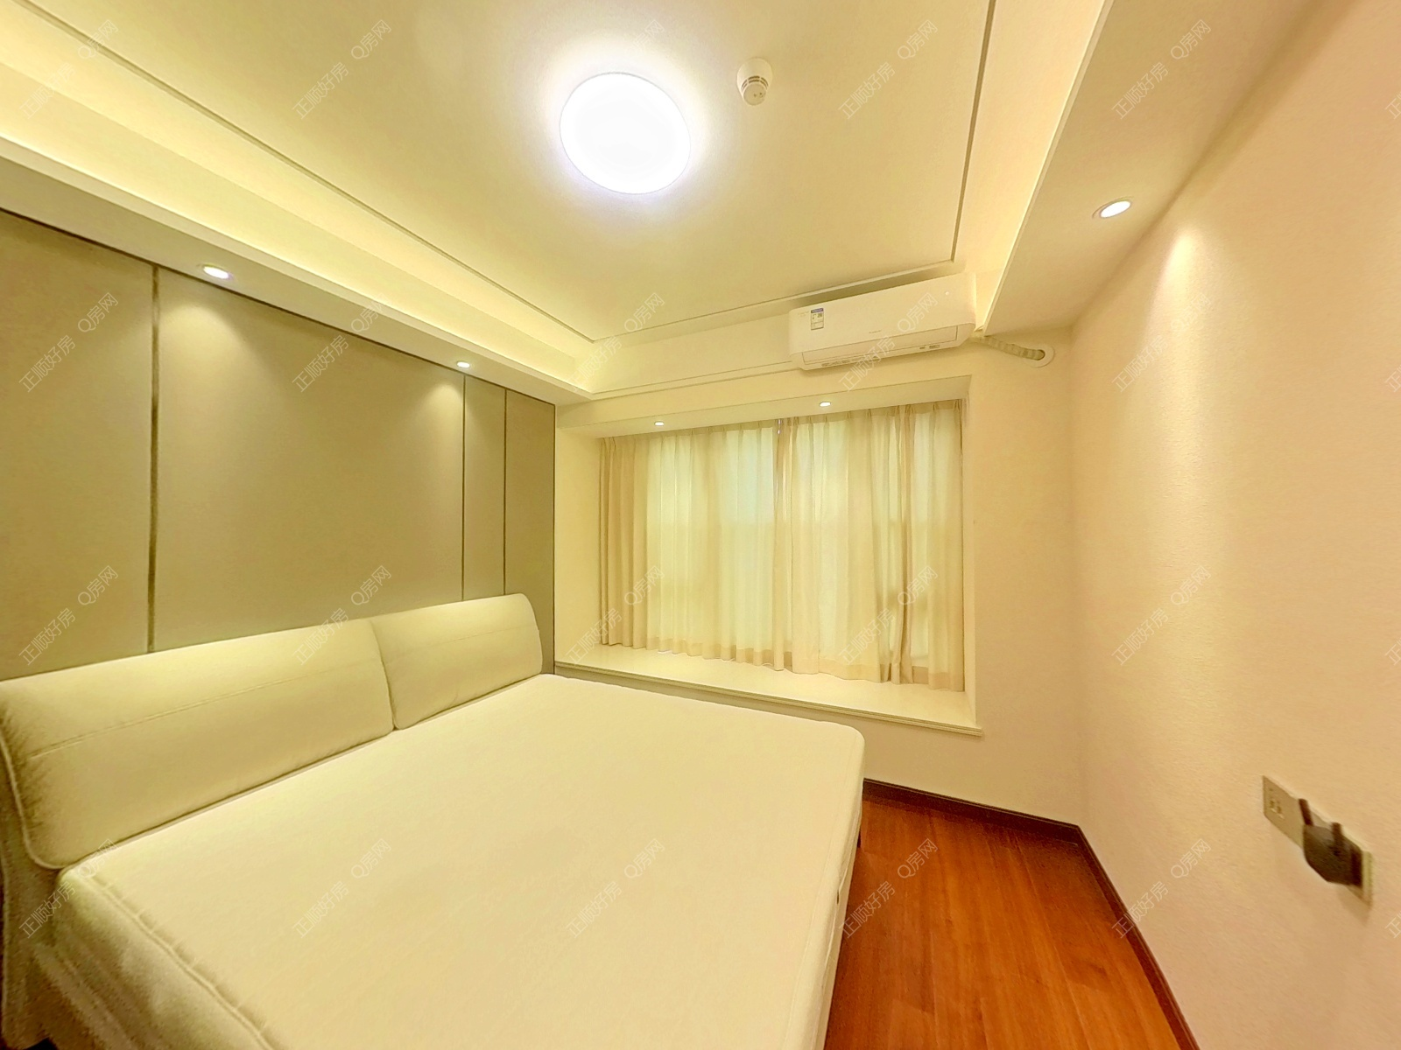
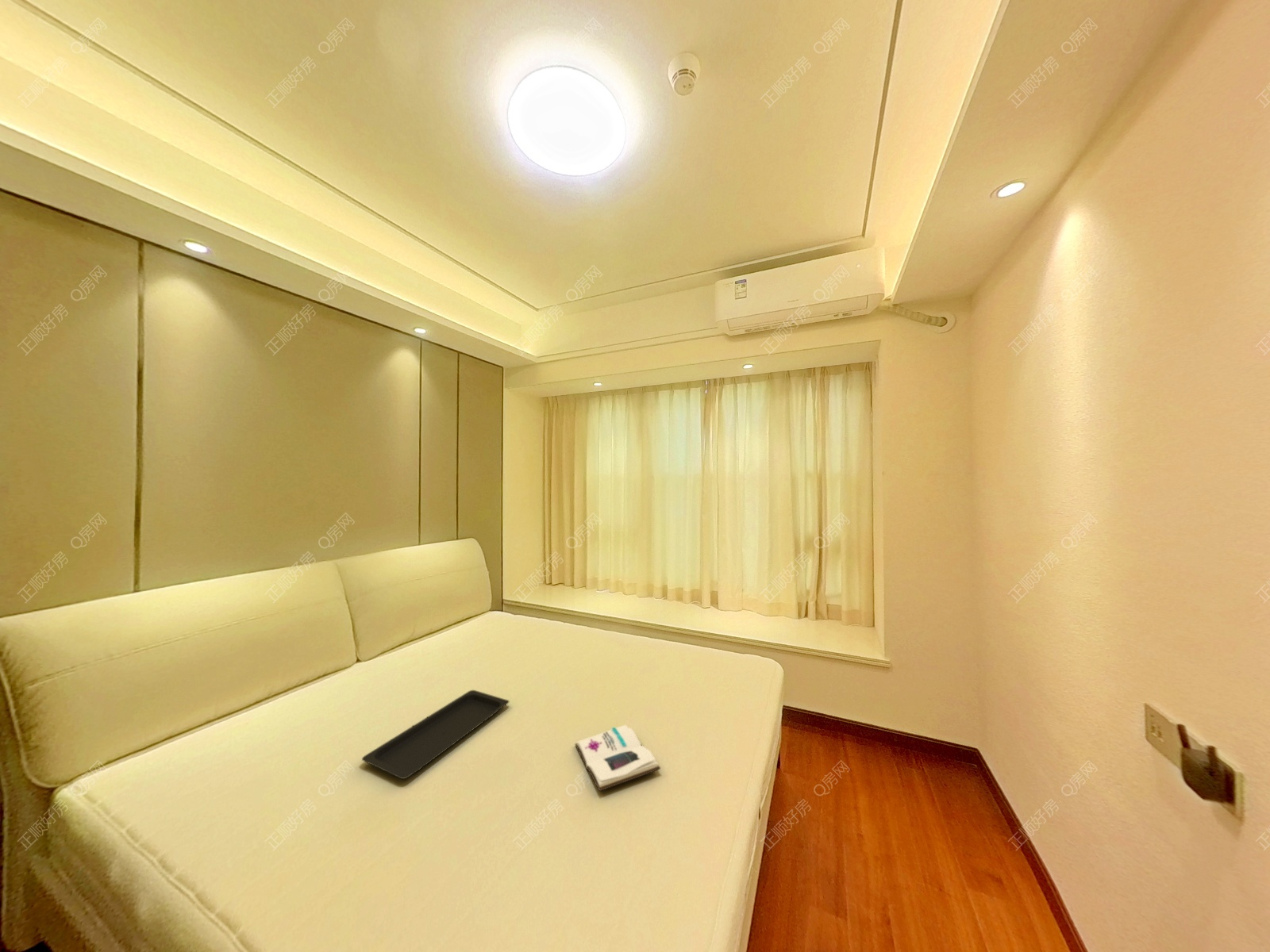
+ serving tray [361,689,510,780]
+ book [575,724,661,792]
